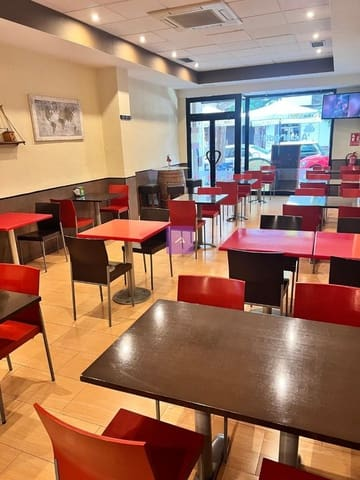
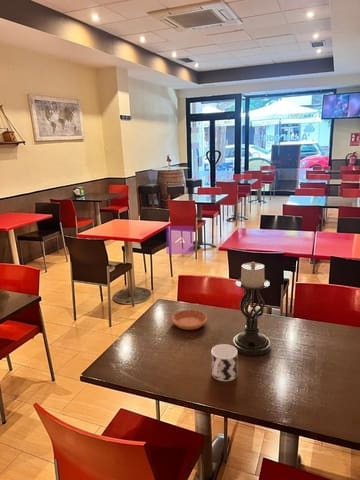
+ saucer [171,309,208,331]
+ candle holder [232,261,272,357]
+ cup [210,343,238,382]
